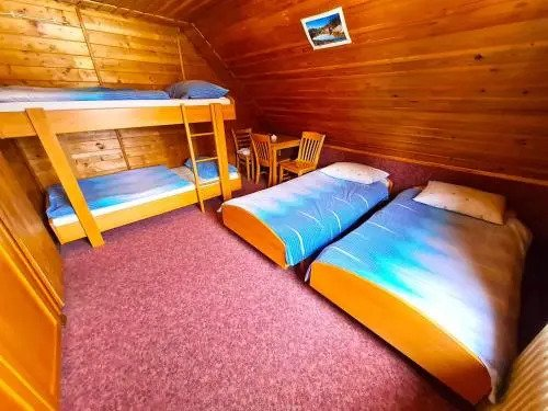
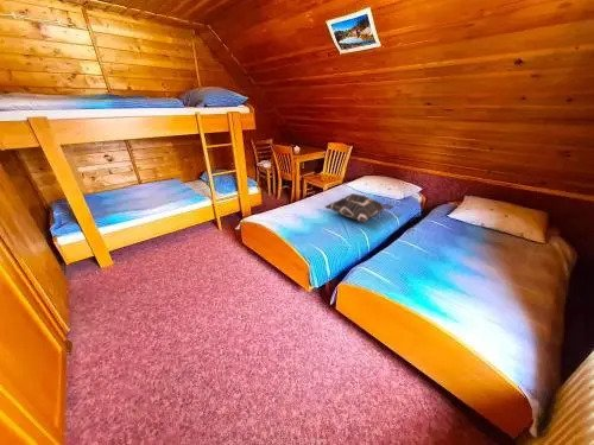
+ decorative pillow [324,192,394,223]
